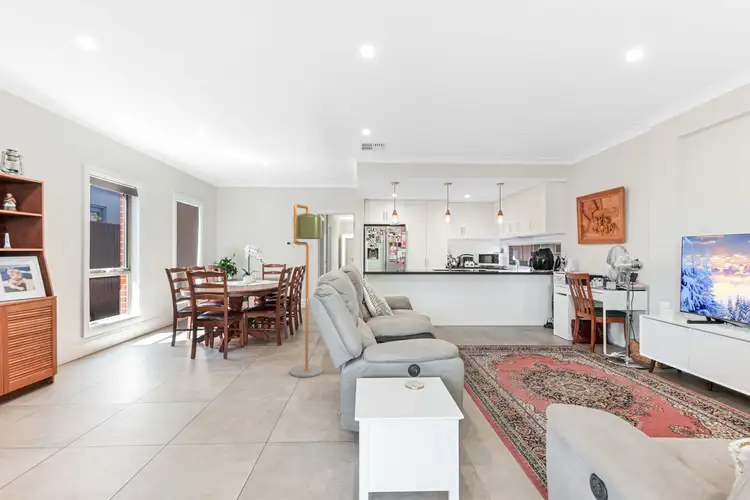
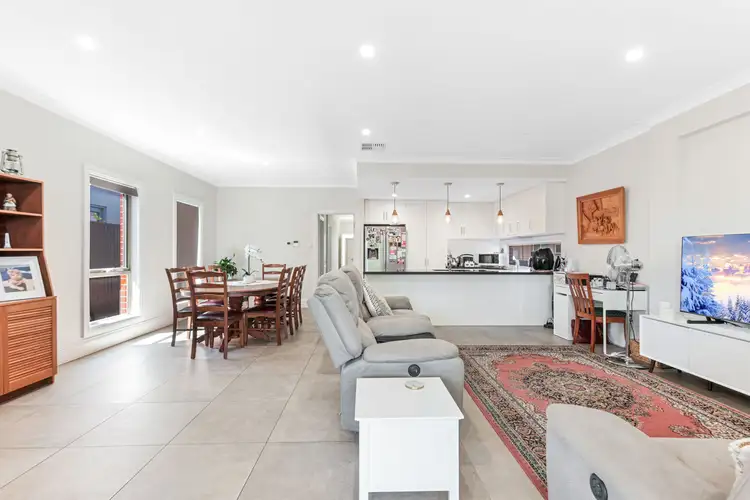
- floor lamp [289,203,324,378]
